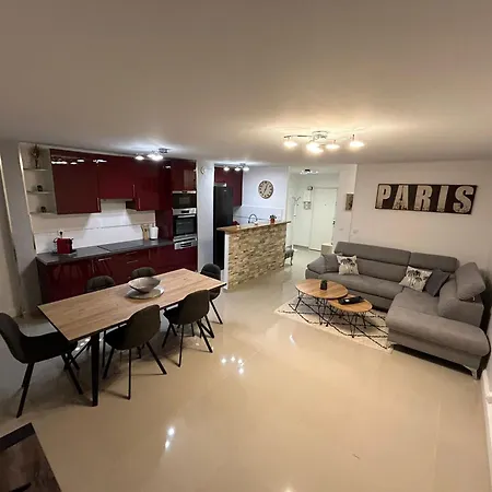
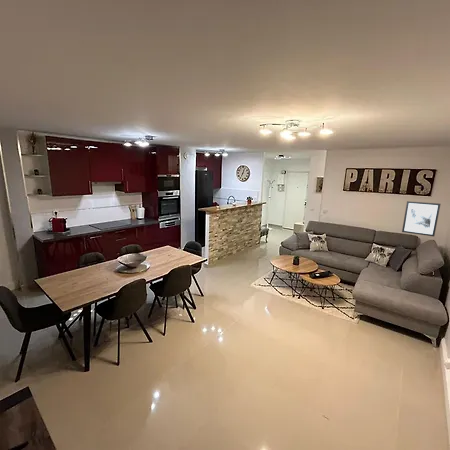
+ wall art [401,200,441,237]
